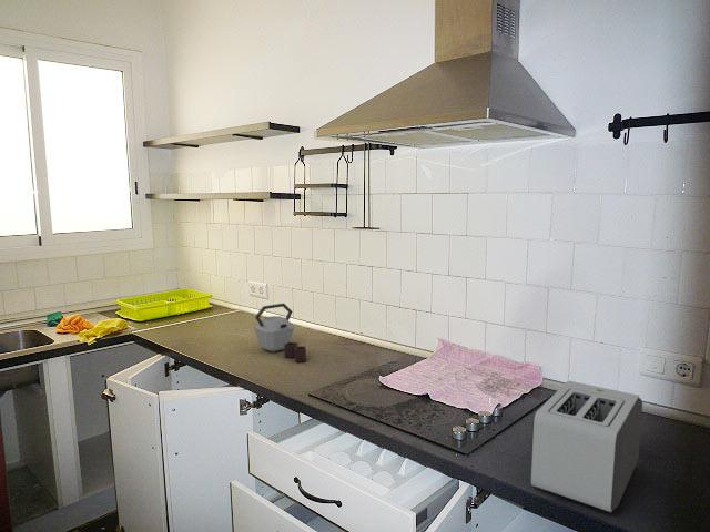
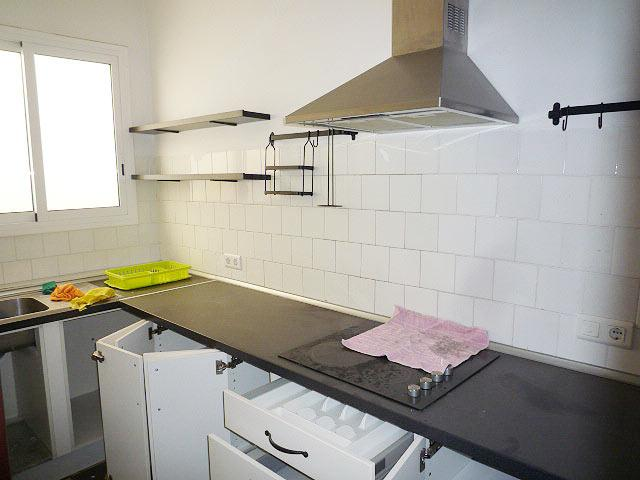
- toaster [528,380,643,513]
- kettle [253,303,307,362]
